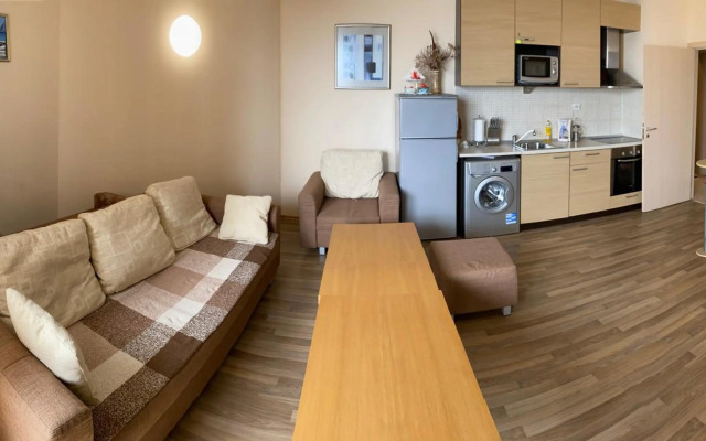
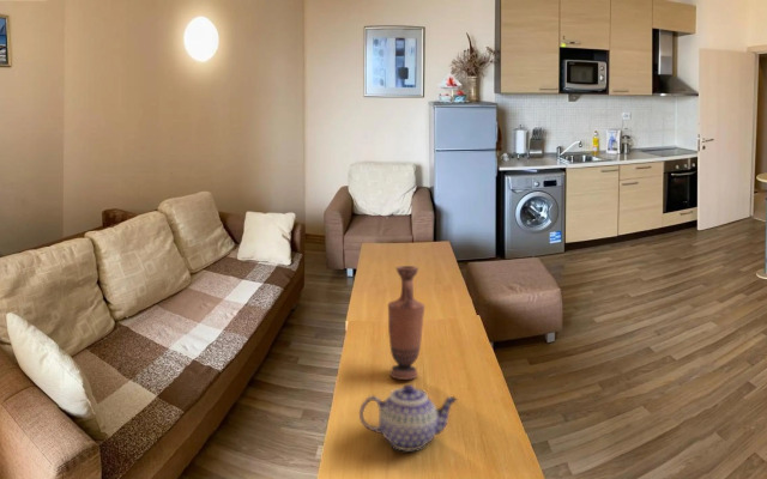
+ vase [387,265,425,381]
+ teapot [358,383,458,451]
